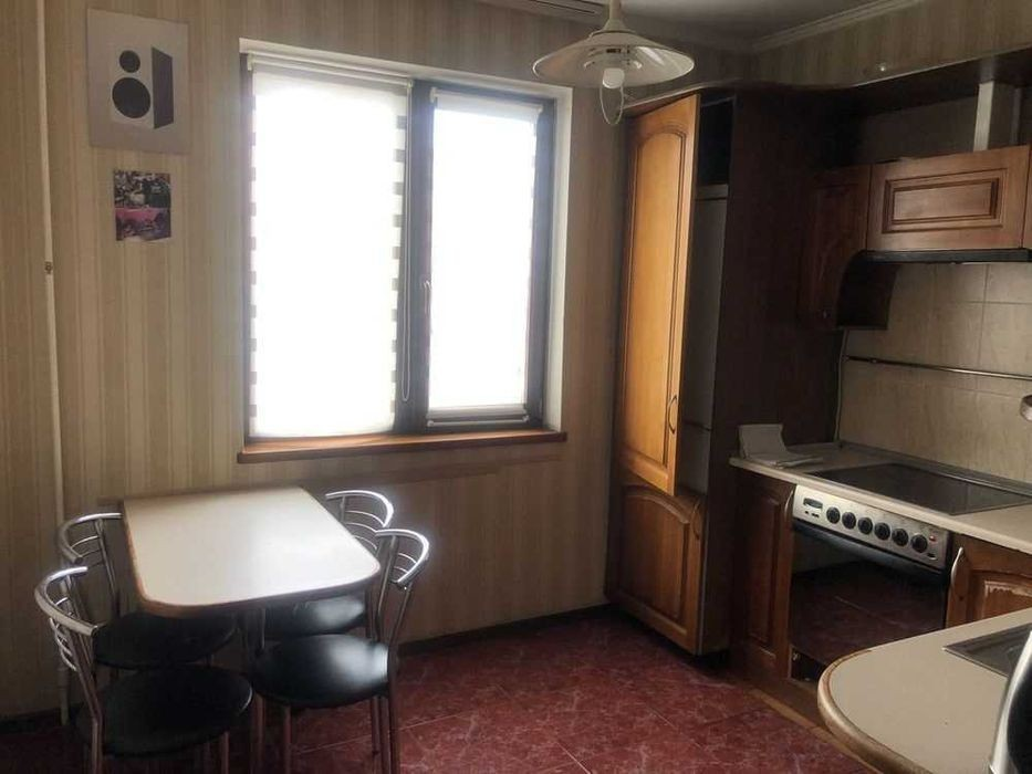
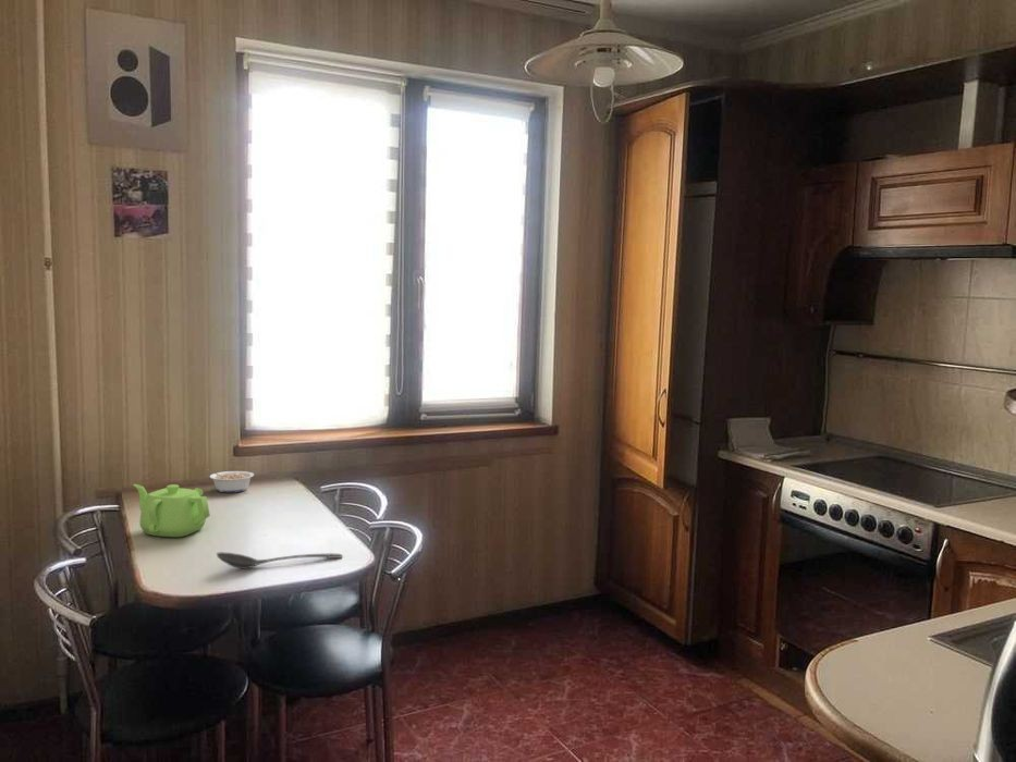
+ teapot [133,483,211,538]
+ legume [206,468,255,493]
+ stirrer [216,551,344,570]
